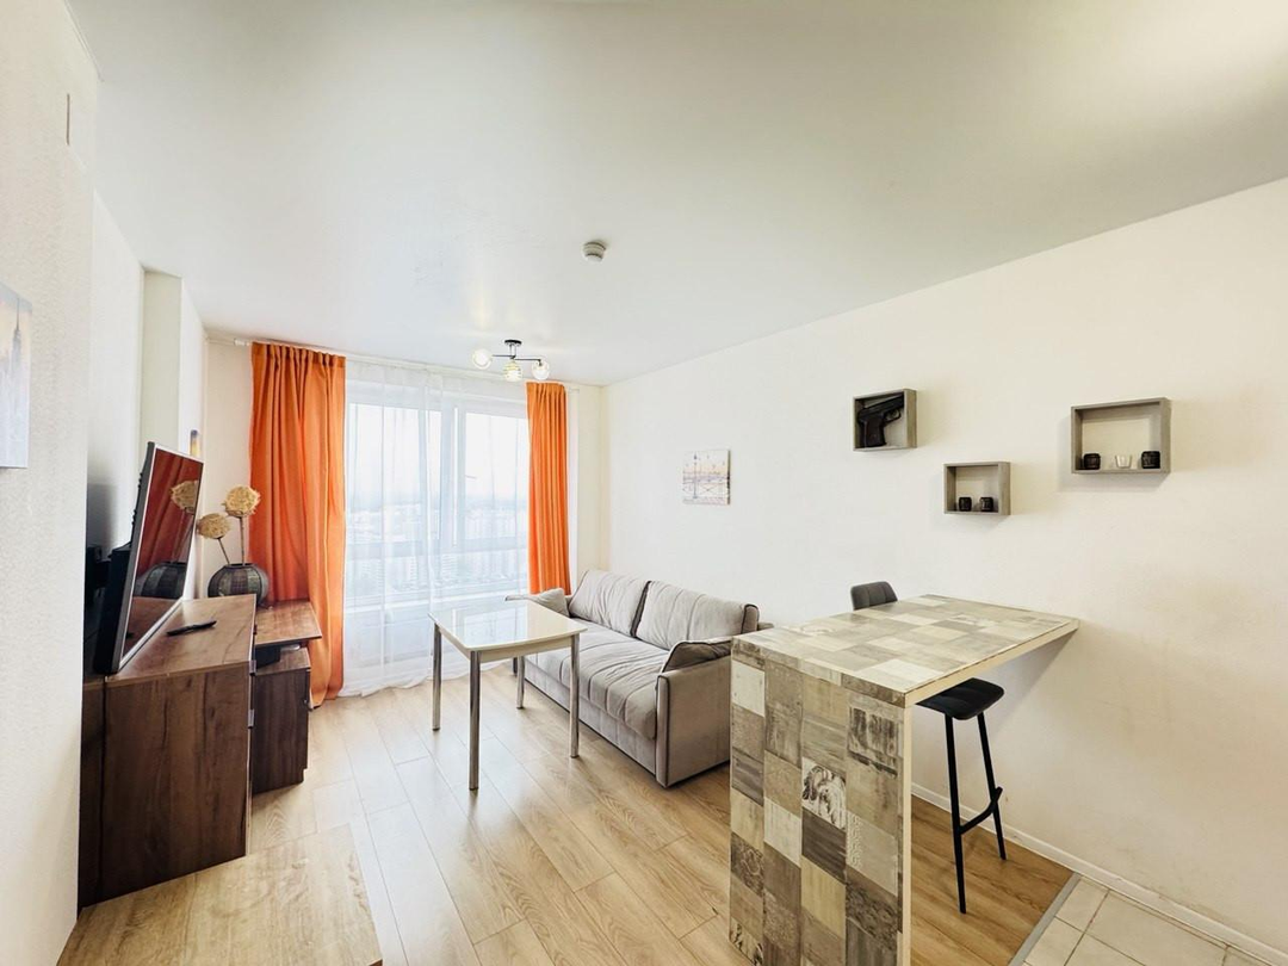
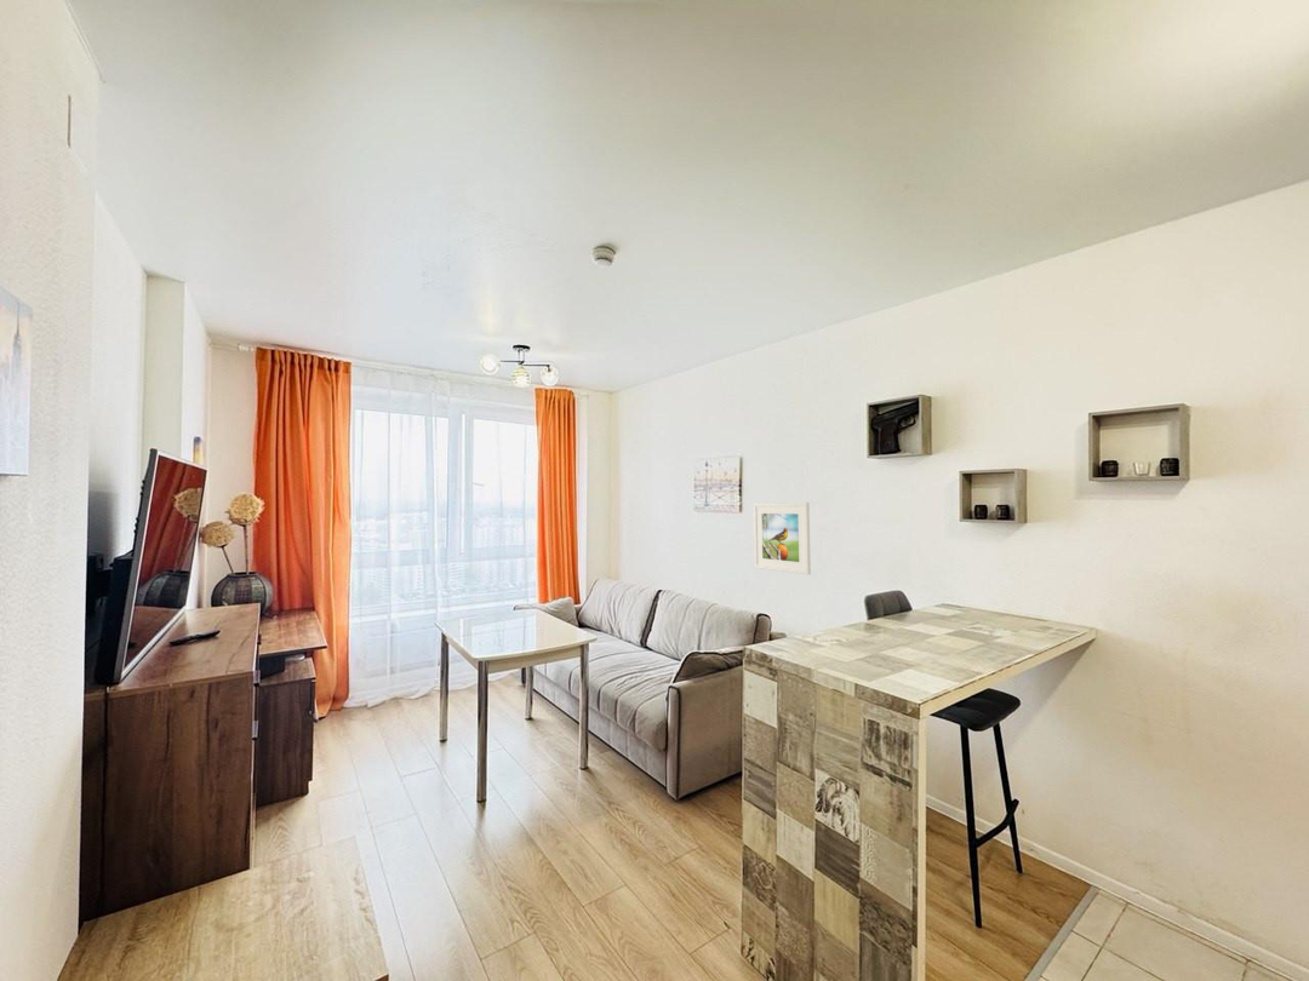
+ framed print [753,501,812,576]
